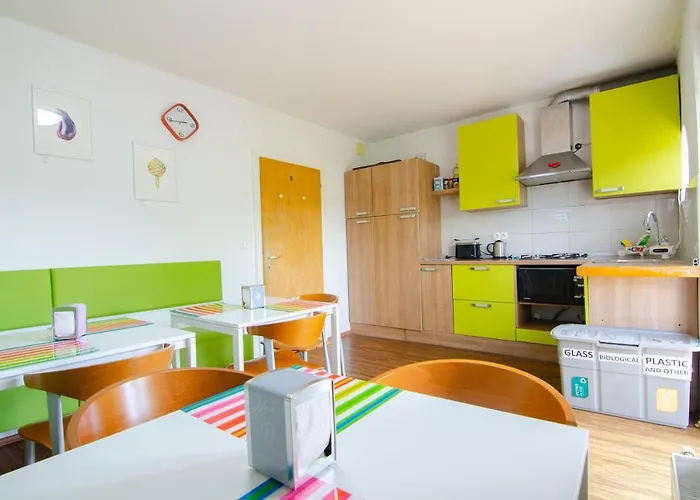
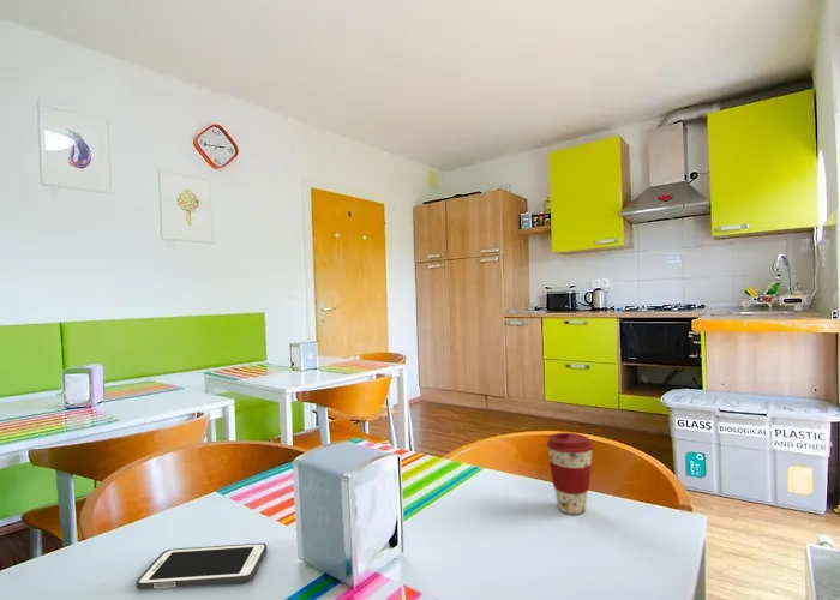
+ cell phone [134,542,268,590]
+ coffee cup [546,432,595,515]
